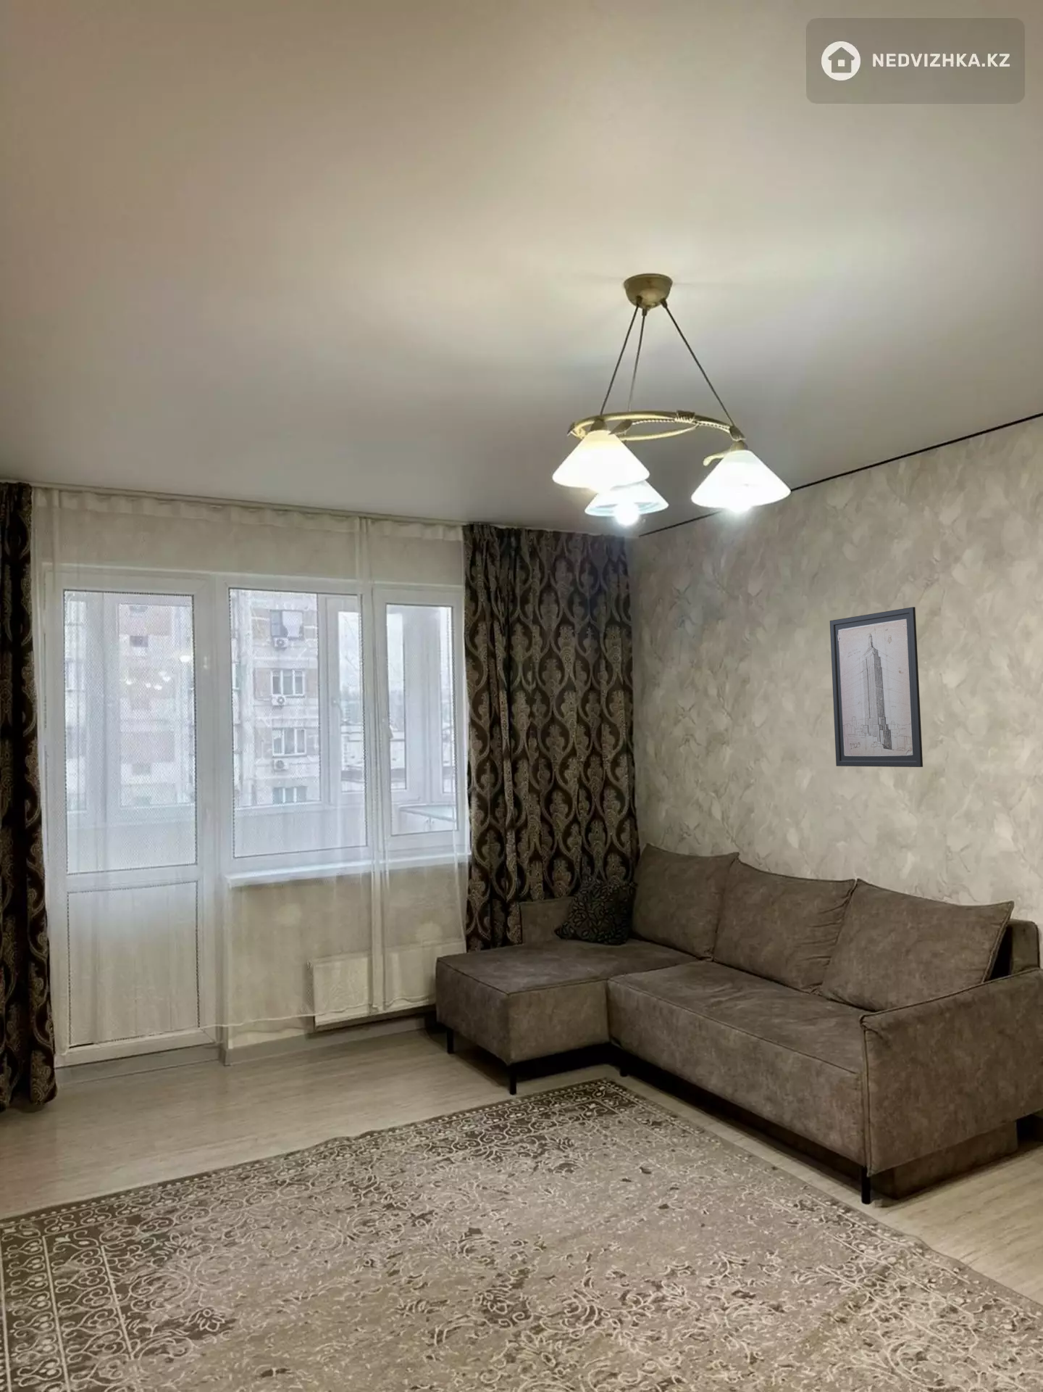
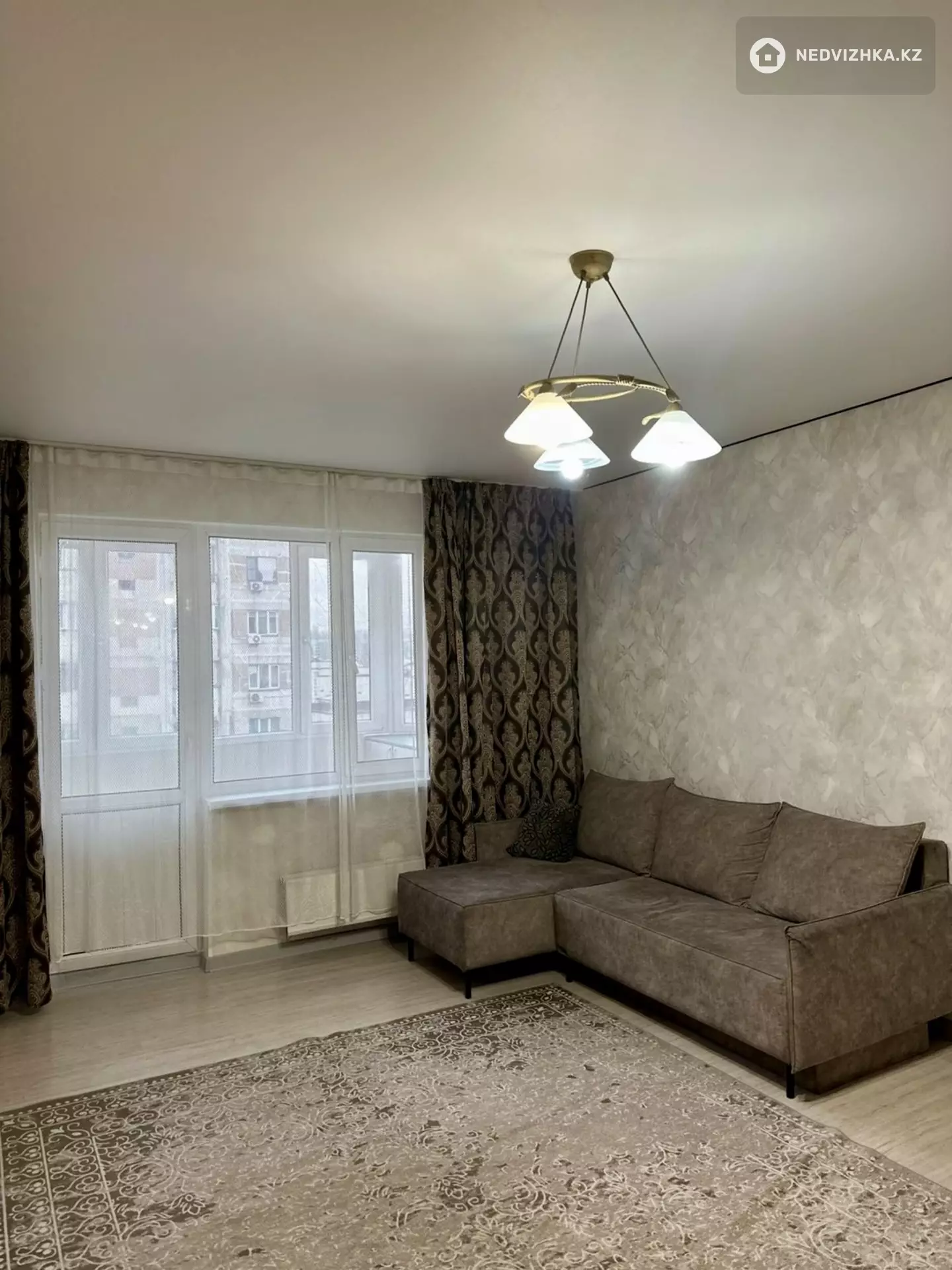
- wall art [829,606,924,767]
